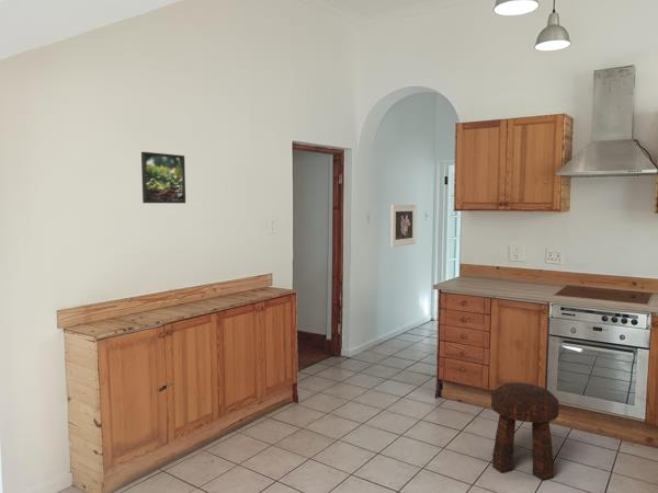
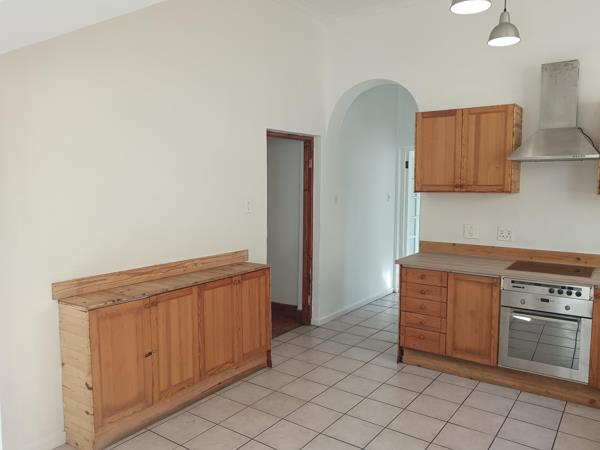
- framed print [389,204,417,248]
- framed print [140,151,186,204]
- stool [490,381,560,482]
